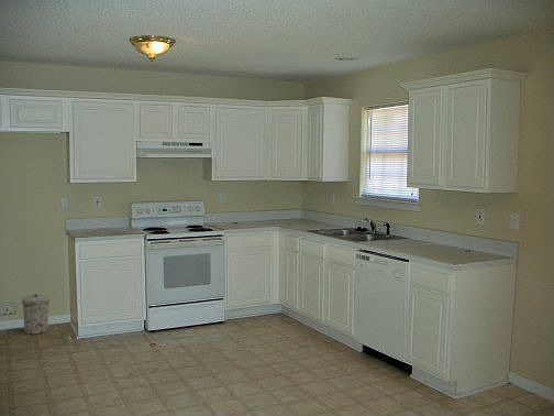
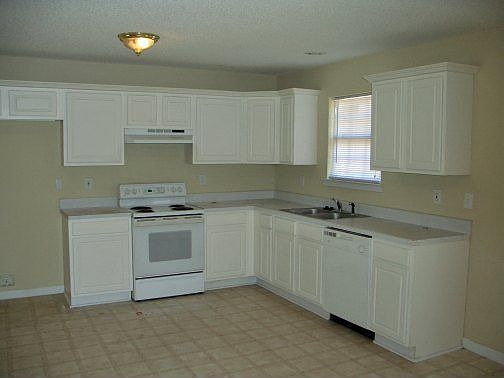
- trash can [21,293,51,336]
